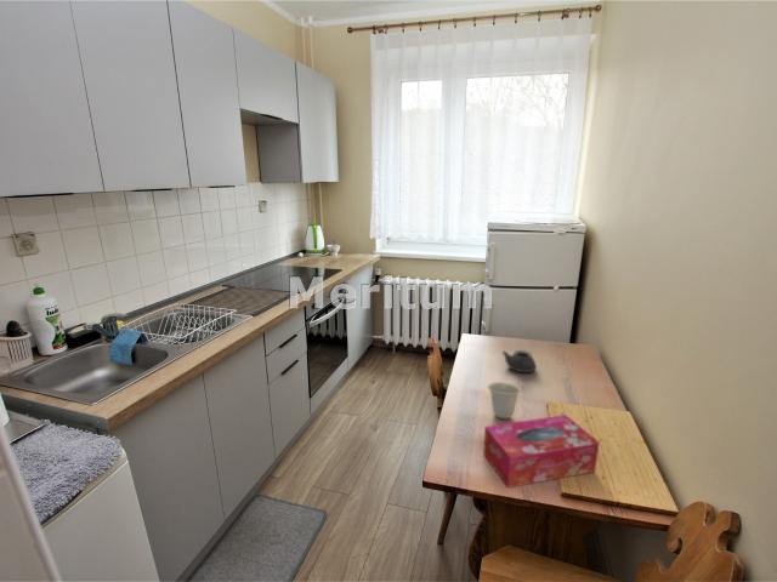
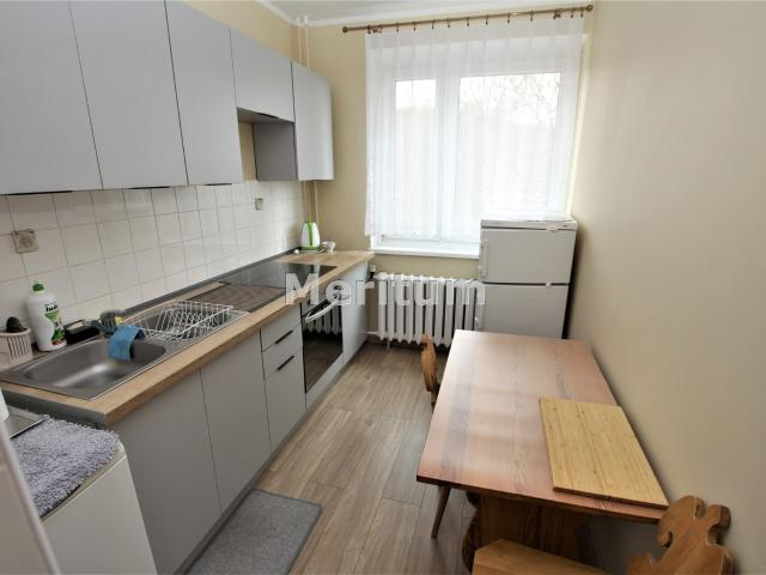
- cup [487,381,522,420]
- teapot [501,349,537,373]
- tissue box [482,413,601,489]
